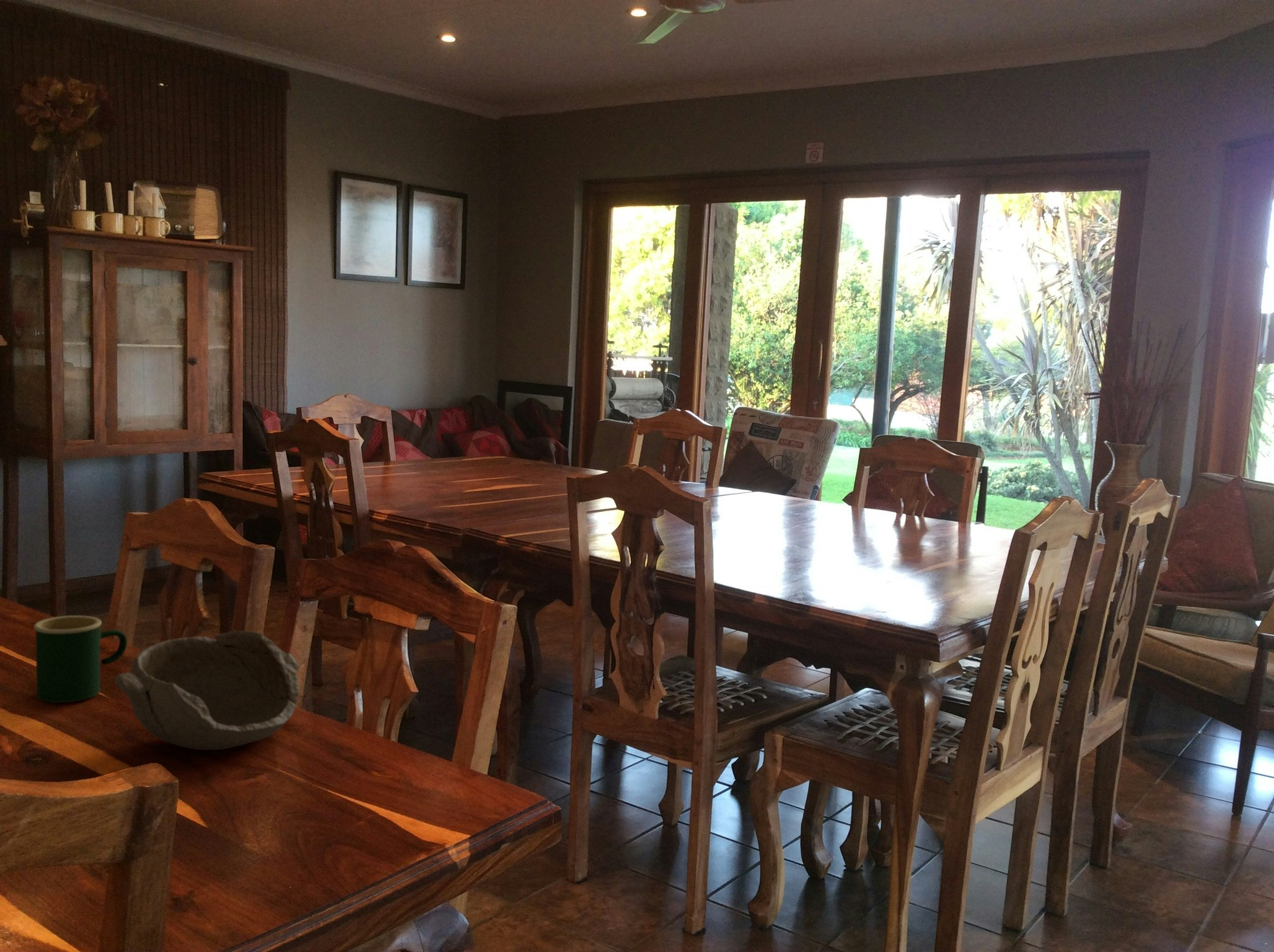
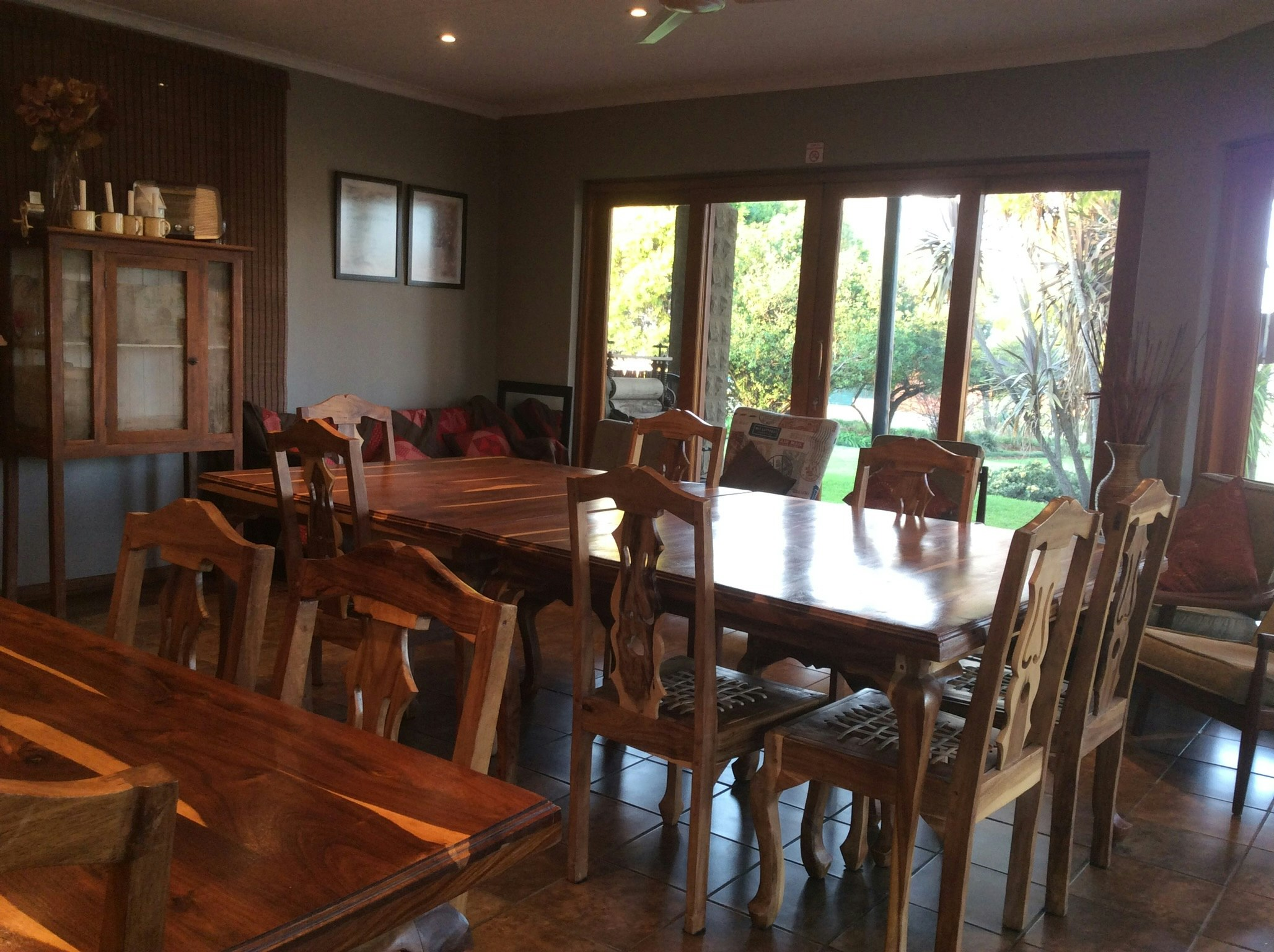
- bowl [114,630,300,751]
- mug [33,615,128,703]
